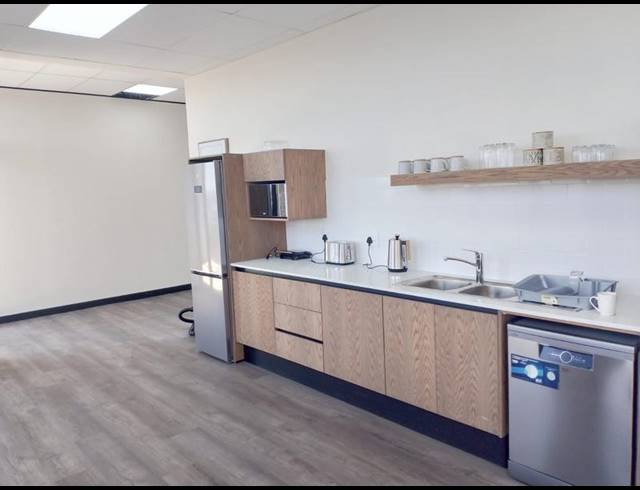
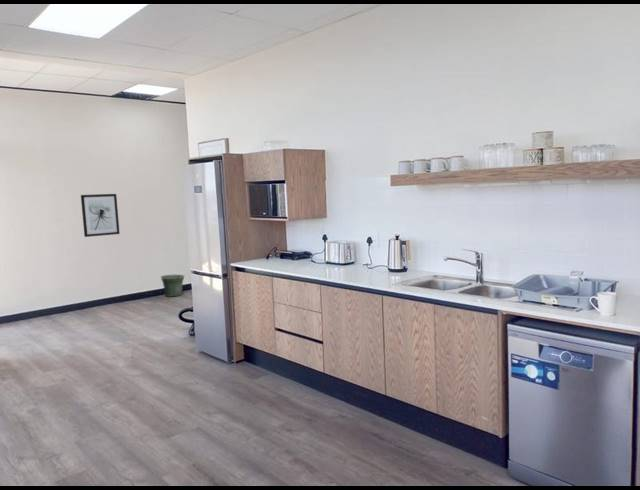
+ wall art [80,193,121,238]
+ flower pot [160,274,185,298]
